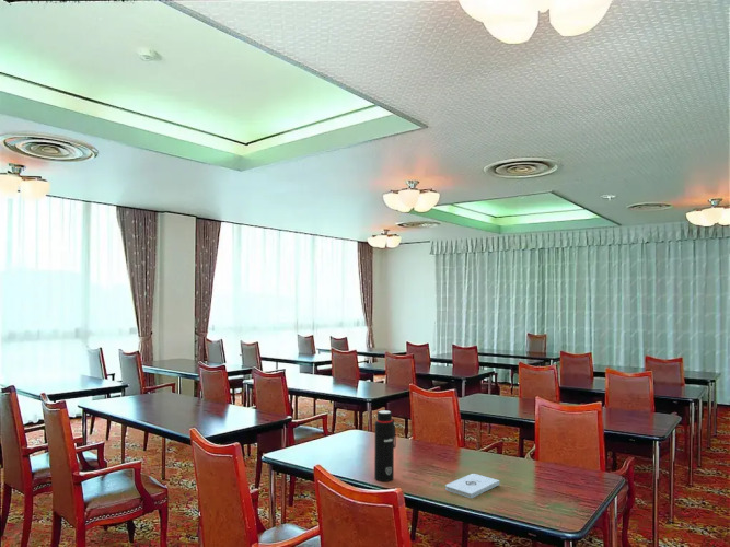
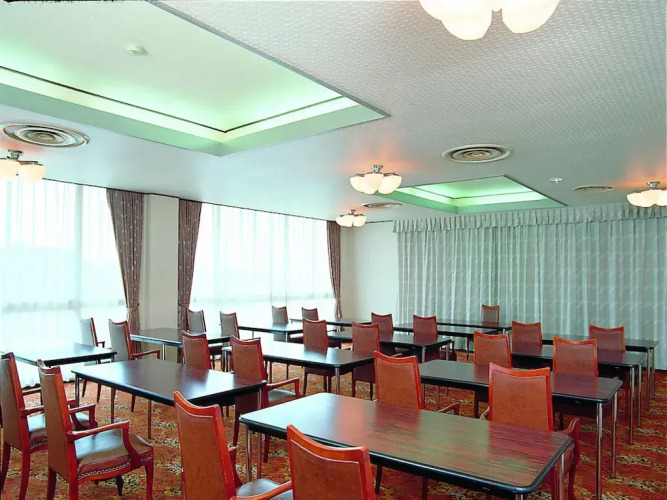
- water bottle [373,409,397,482]
- notepad [444,473,500,499]
